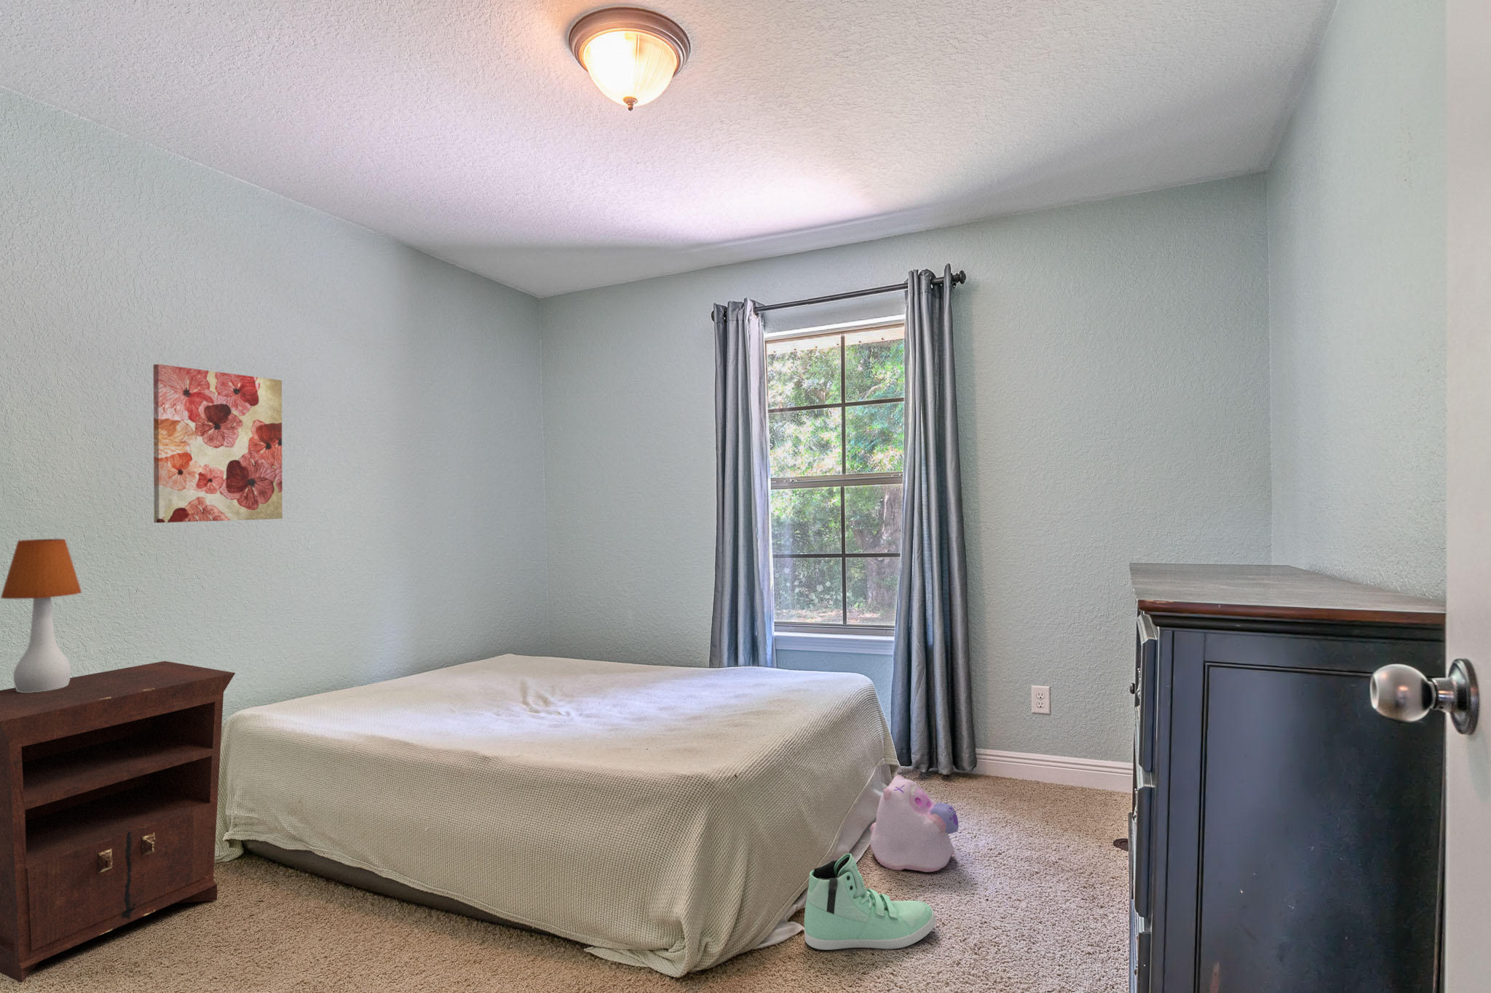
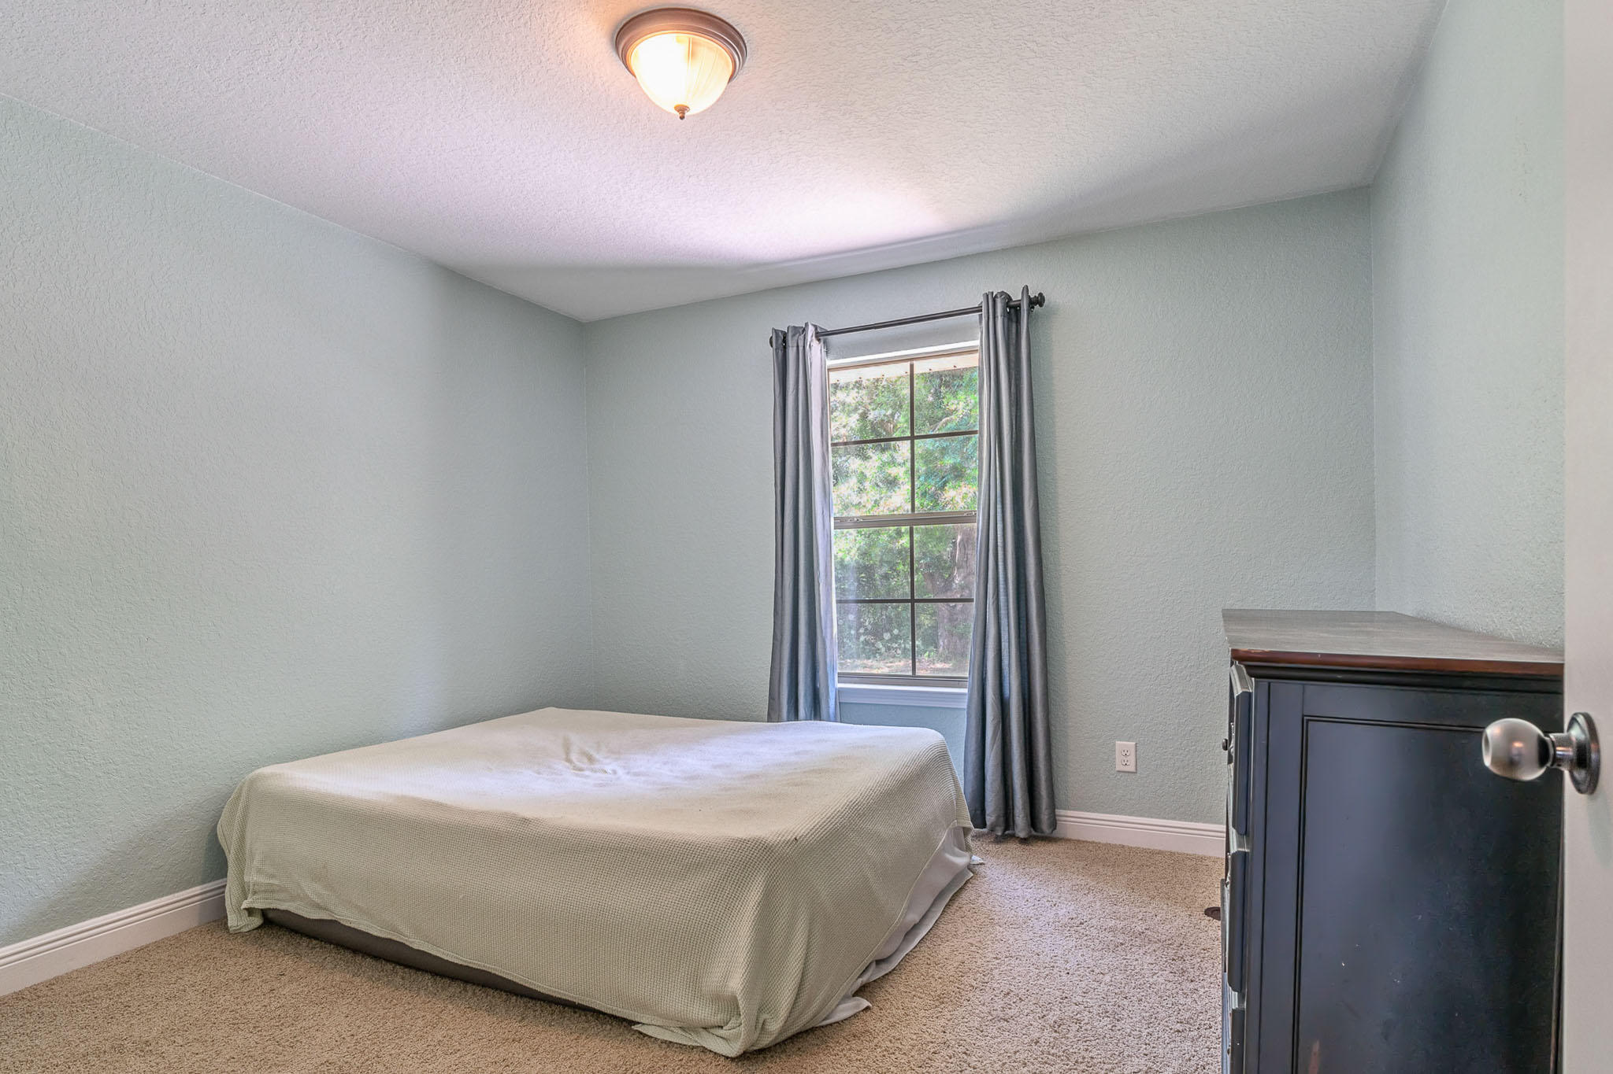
- nightstand [0,661,236,983]
- sneaker [804,852,937,951]
- plush toy [869,774,959,873]
- table lamp [0,539,82,693]
- wall art [153,364,283,524]
